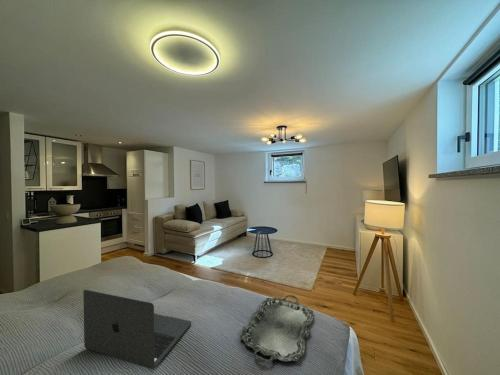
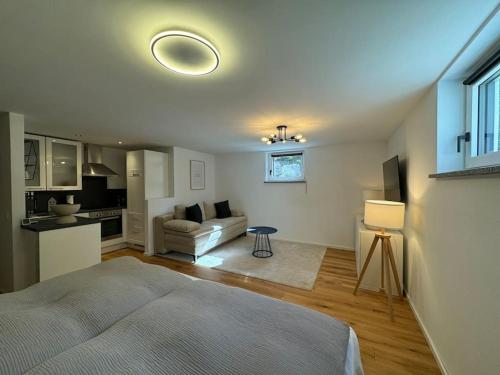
- laptop [82,289,192,370]
- serving tray [239,294,314,364]
